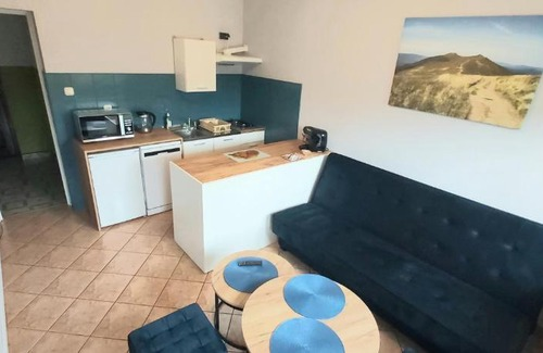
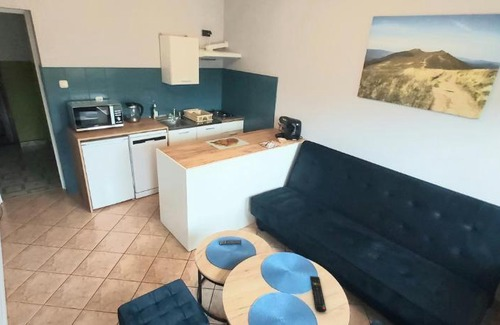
+ remote control [309,275,327,313]
